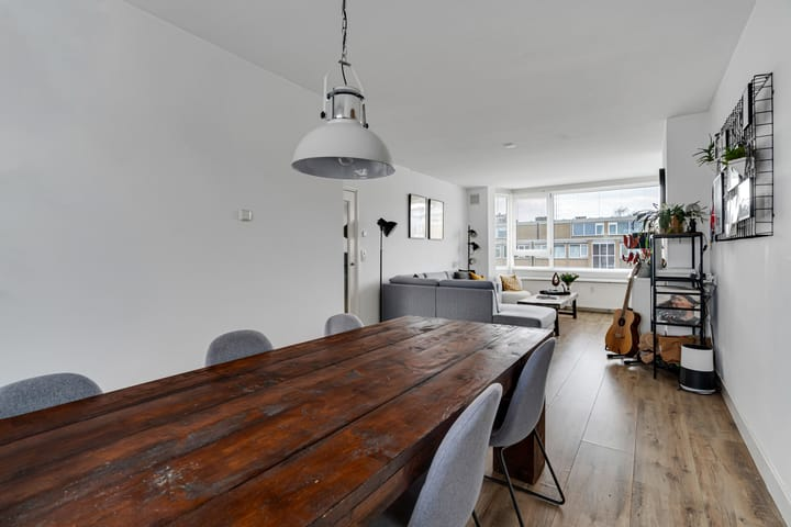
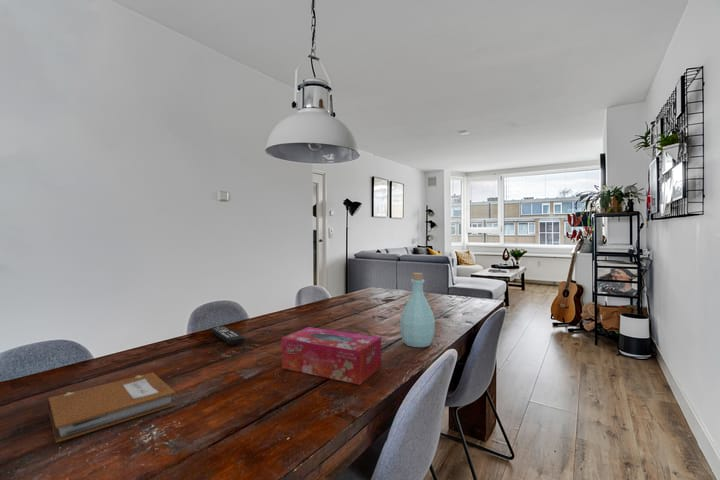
+ tissue box [281,326,382,386]
+ bottle [399,272,436,348]
+ remote control [209,325,246,346]
+ notebook [47,371,177,444]
